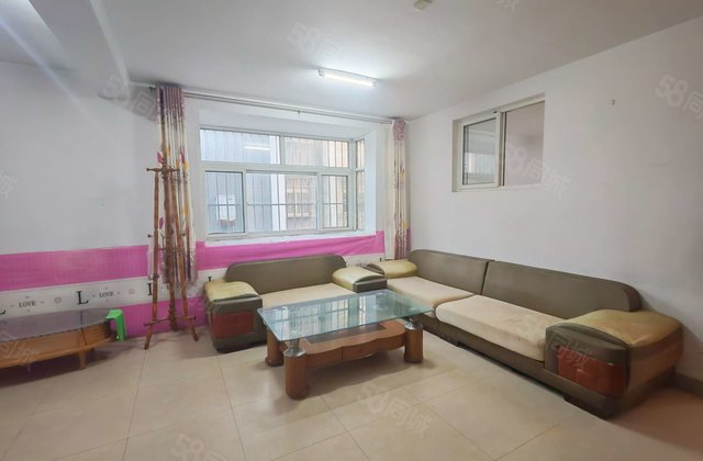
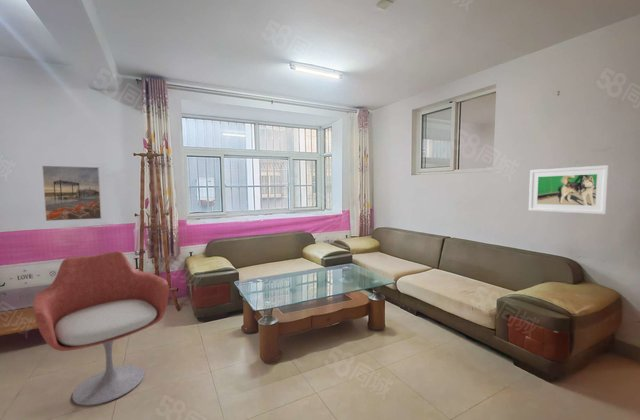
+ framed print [528,164,610,215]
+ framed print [41,165,103,222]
+ armchair [32,250,170,407]
